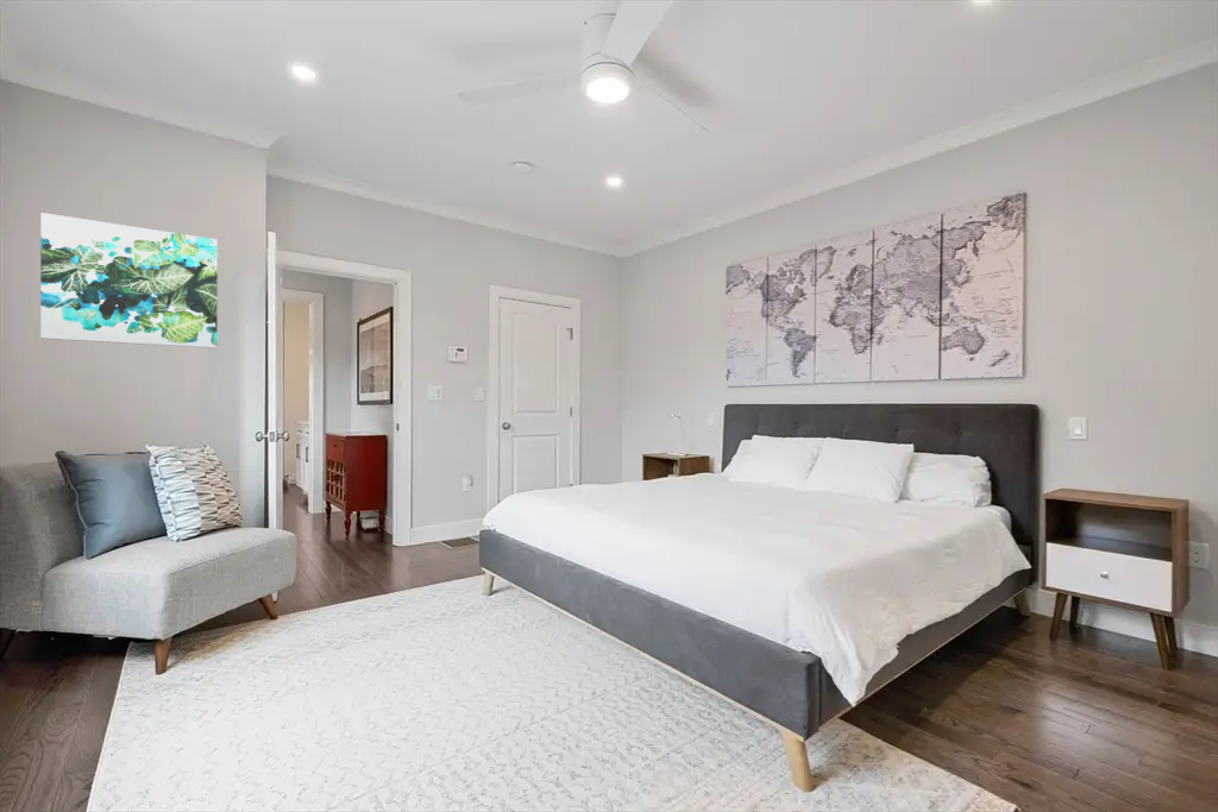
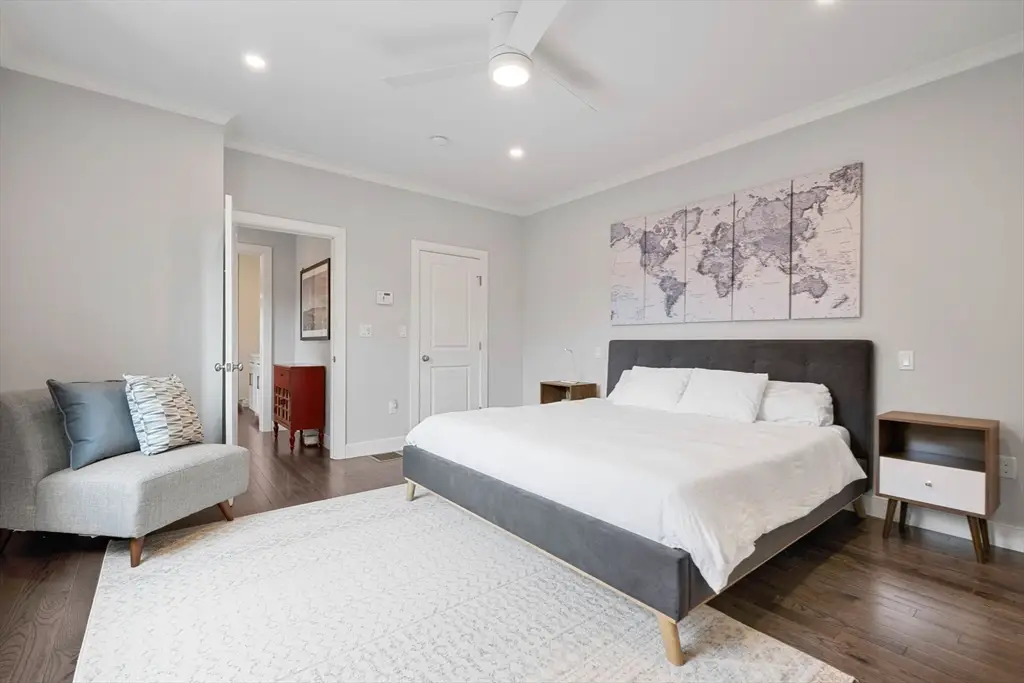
- wall art [39,212,219,350]
